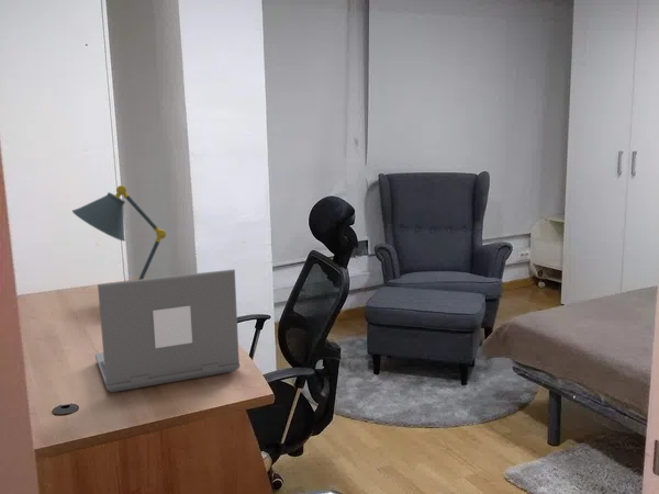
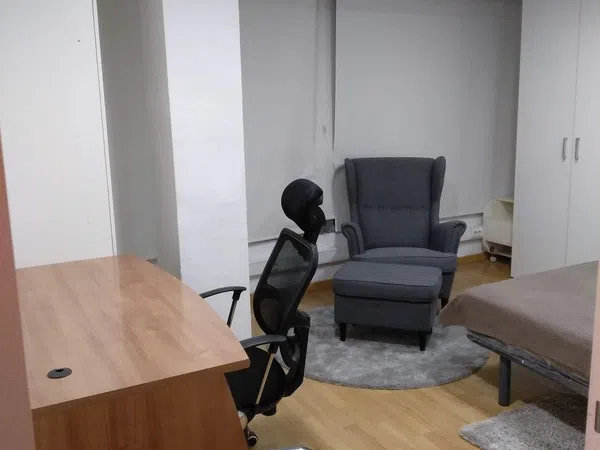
- laptop [94,268,241,393]
- desk lamp [71,184,167,280]
